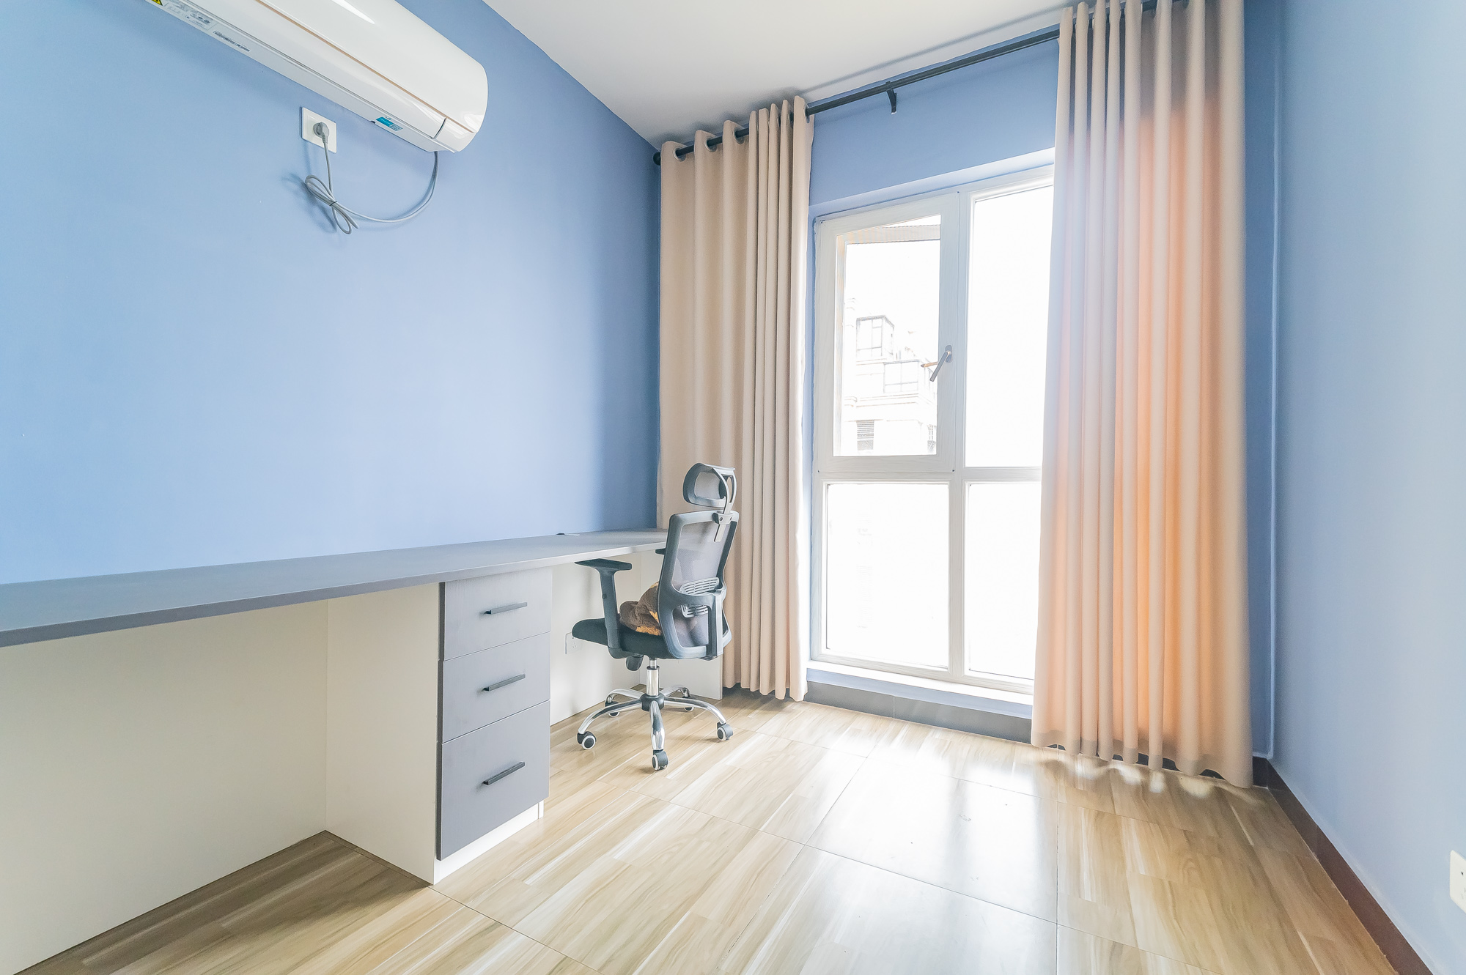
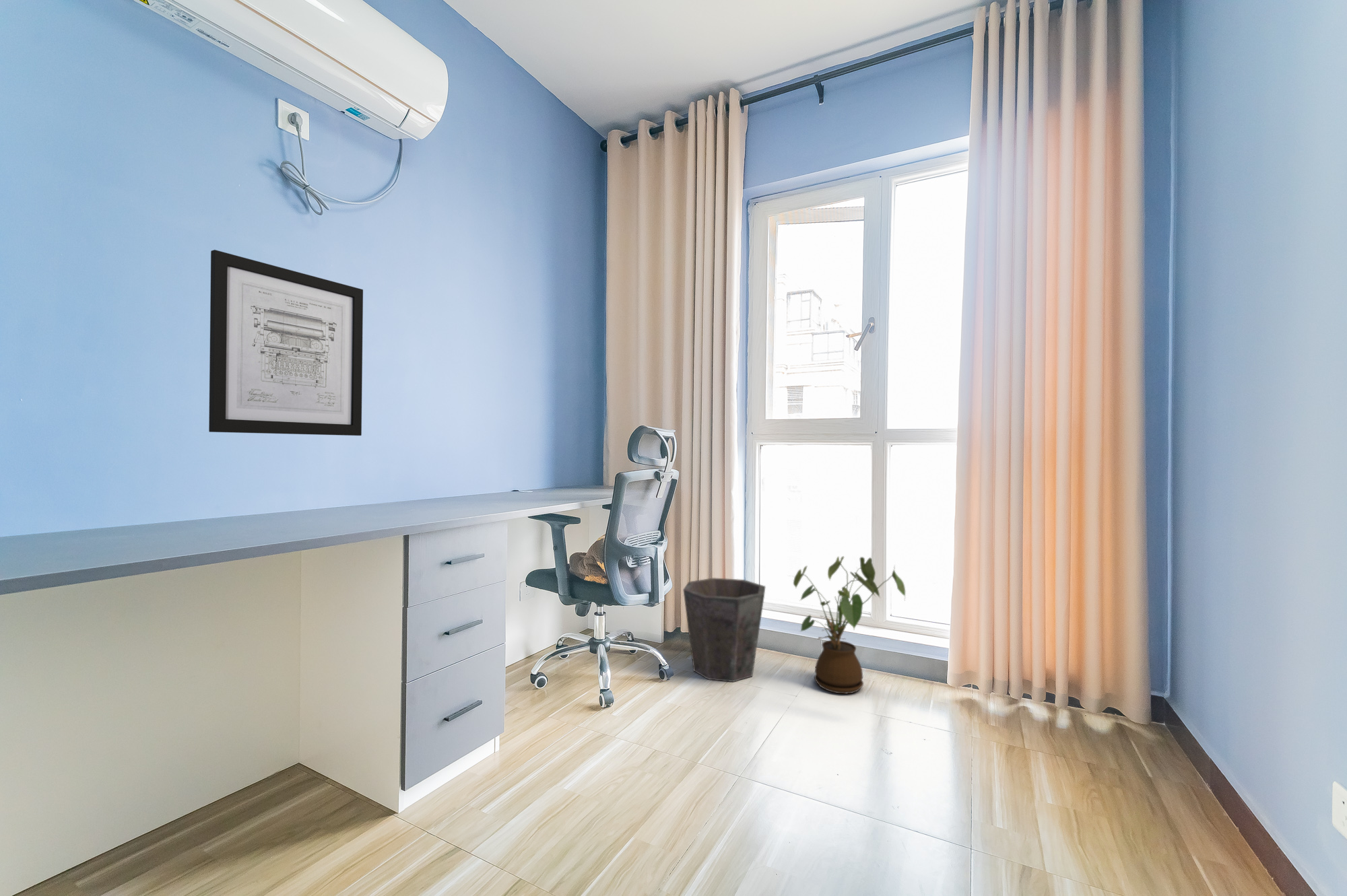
+ waste bin [682,577,766,683]
+ wall art [208,249,364,436]
+ house plant [793,556,906,695]
